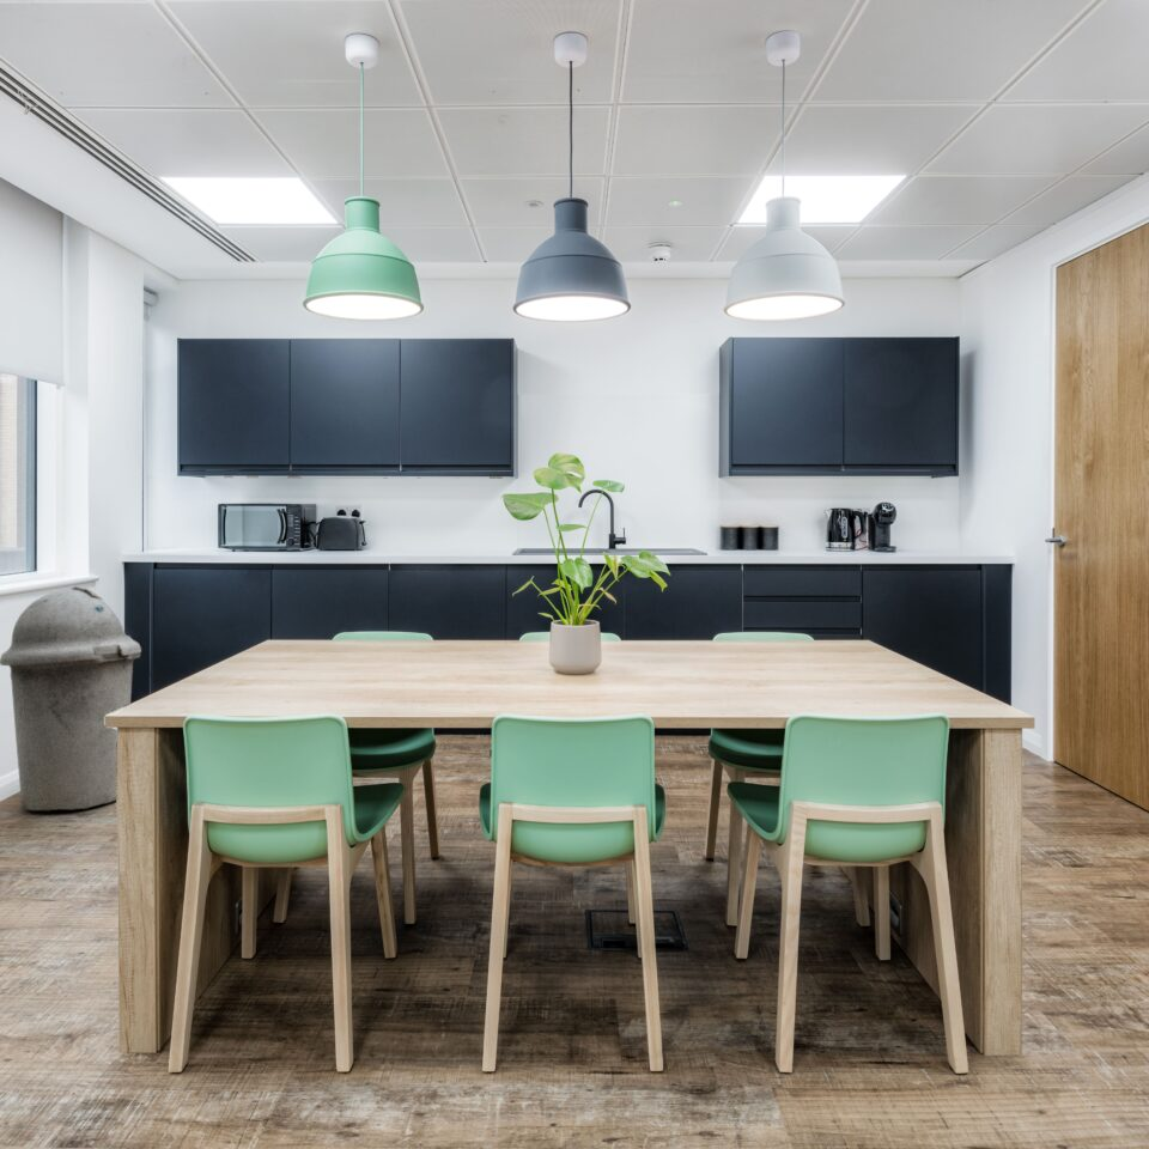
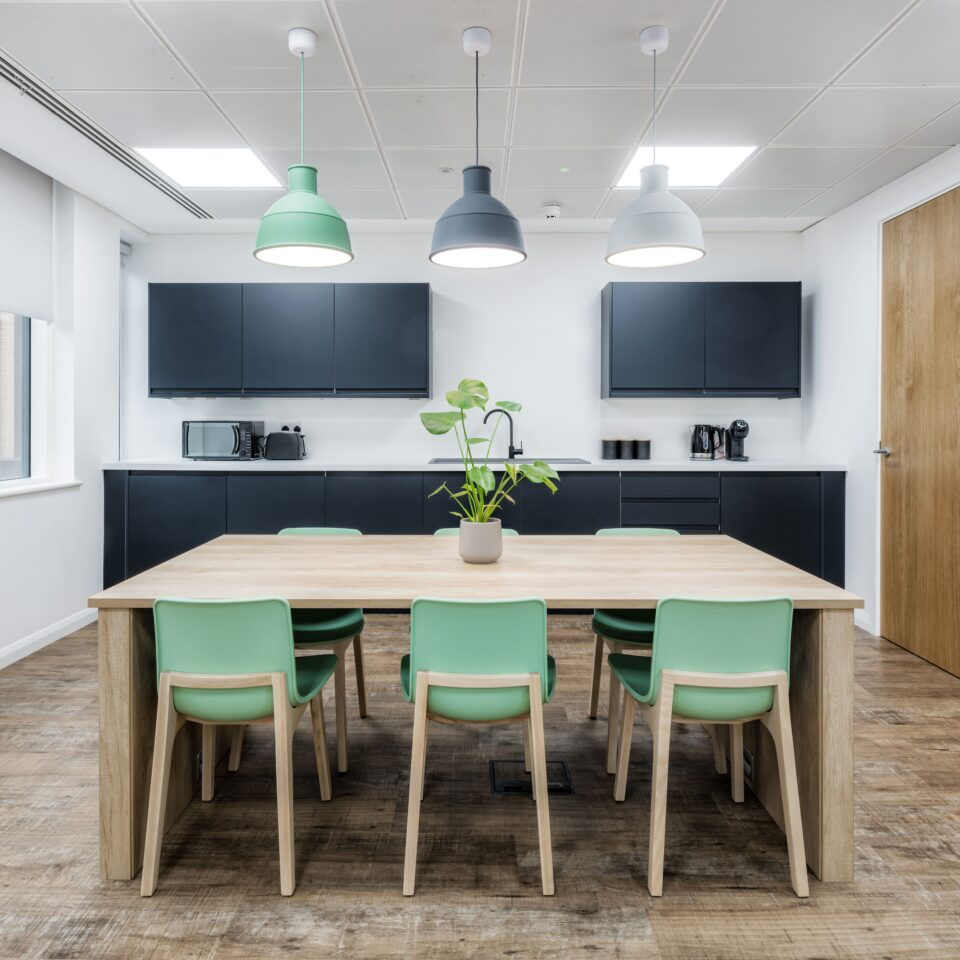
- trash can [0,585,142,813]
